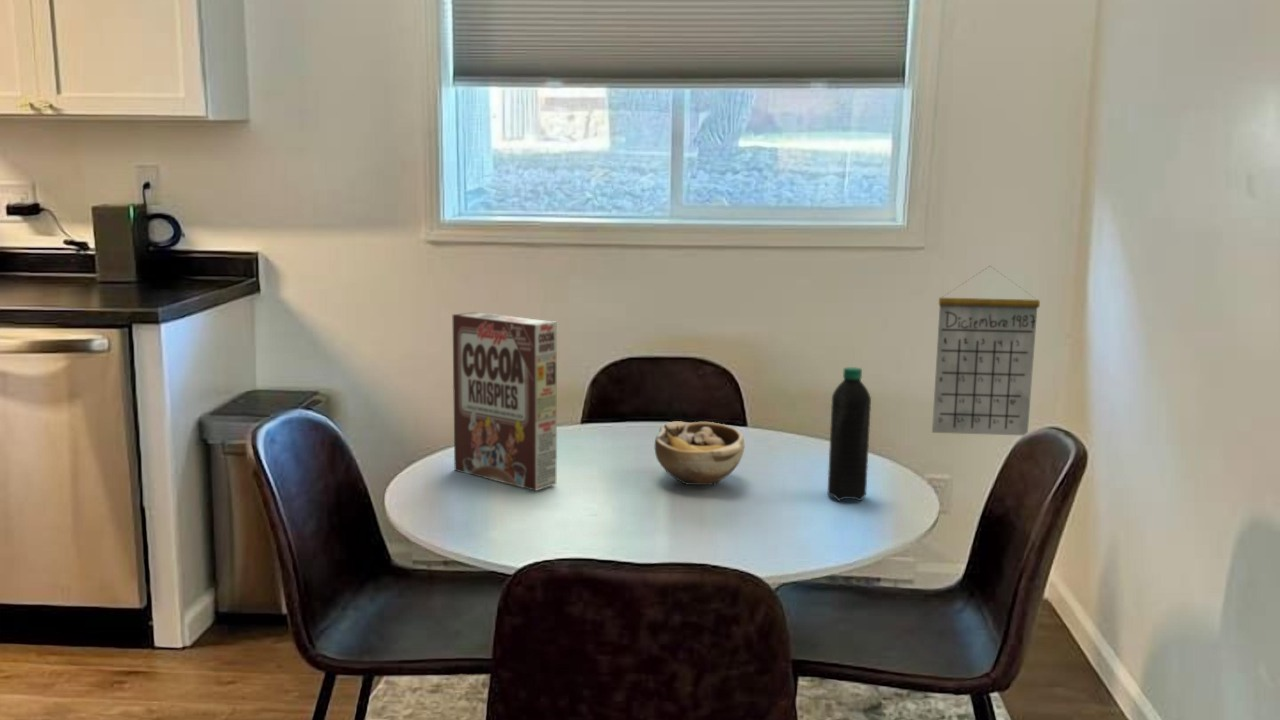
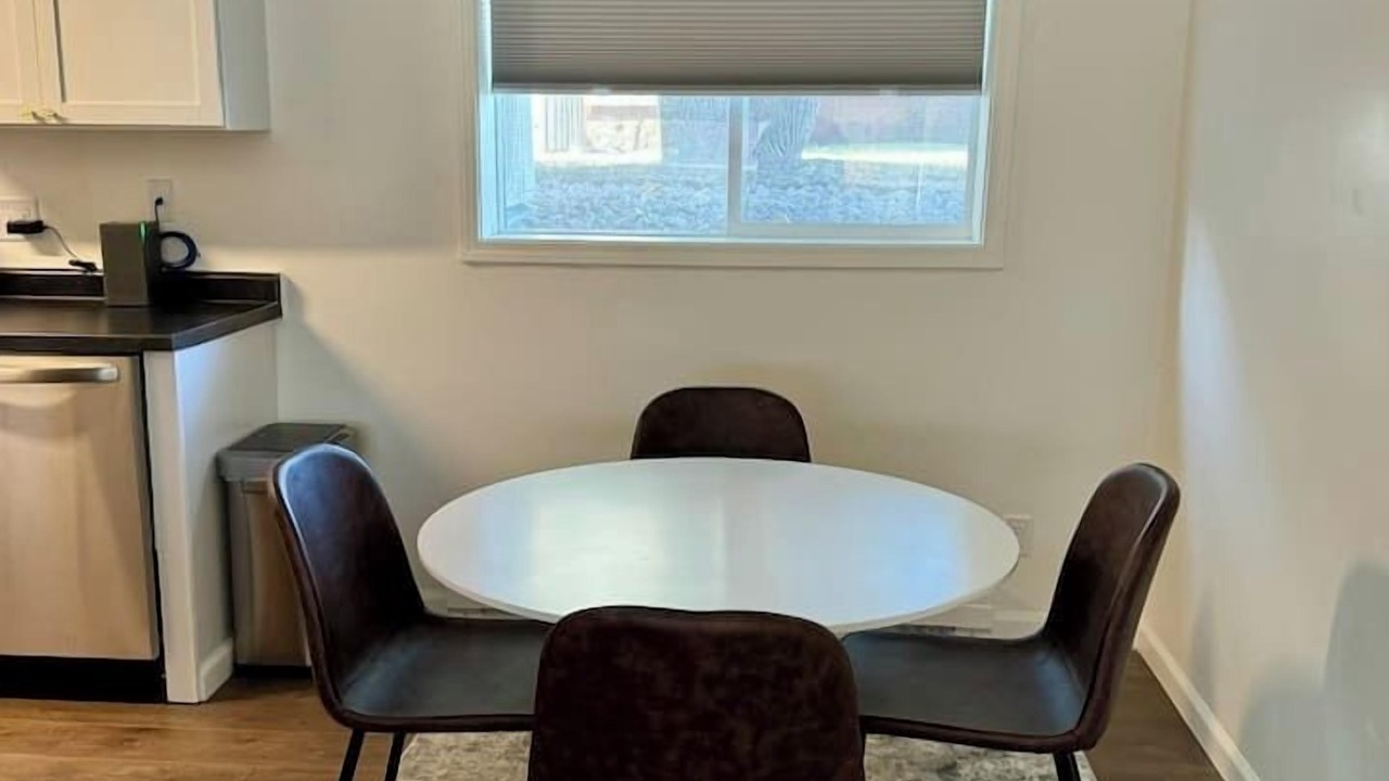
- calendar [931,266,1041,436]
- water bottle [827,366,872,502]
- cereal box [451,311,558,492]
- bowl [654,420,745,486]
